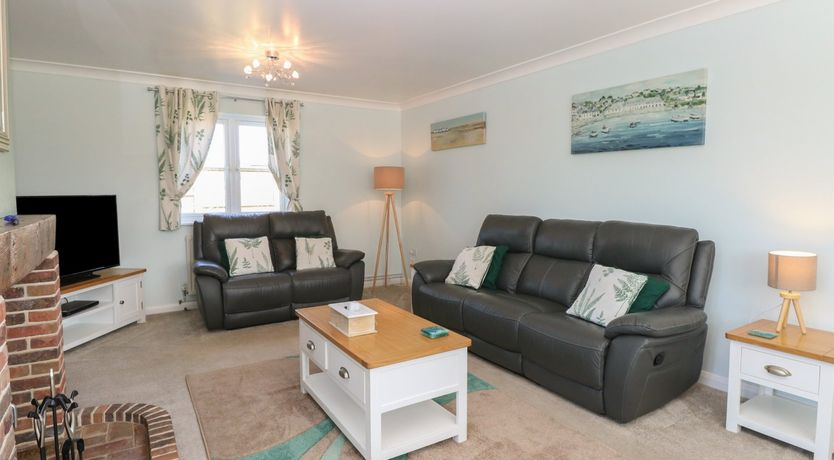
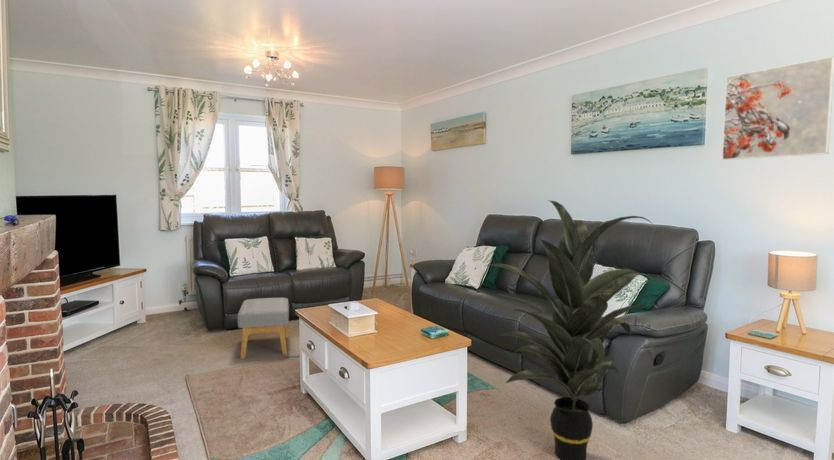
+ indoor plant [486,199,656,460]
+ footstool [237,297,290,360]
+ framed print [721,55,834,161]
